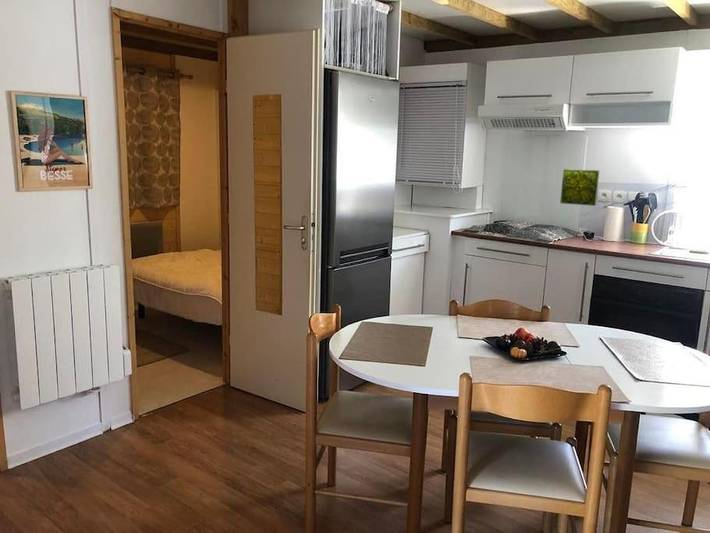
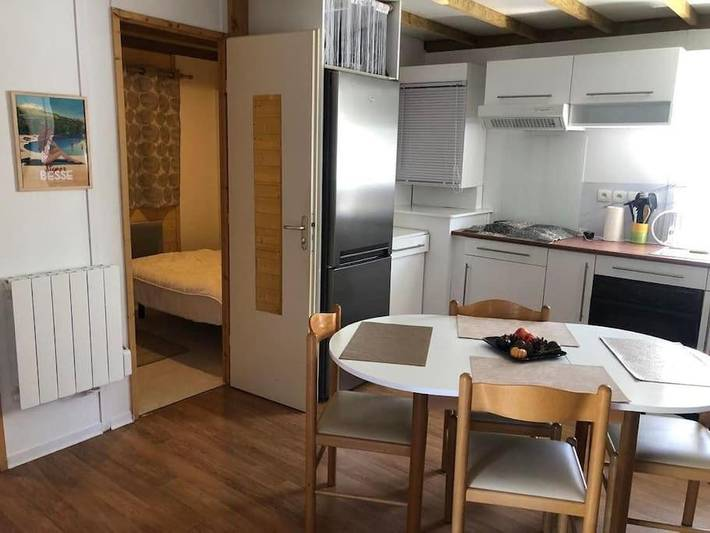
- decorative tile [559,168,600,207]
